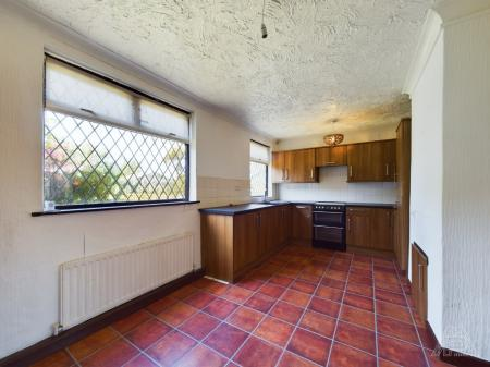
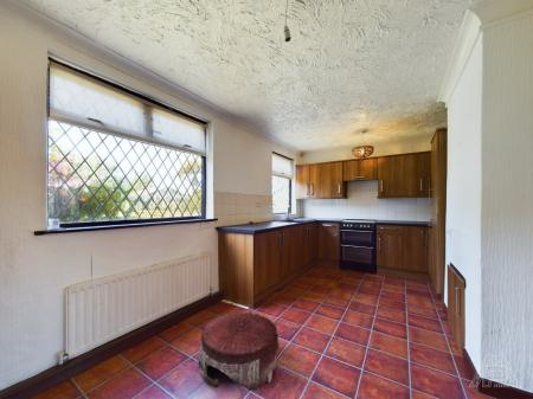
+ pouf [197,311,280,392]
